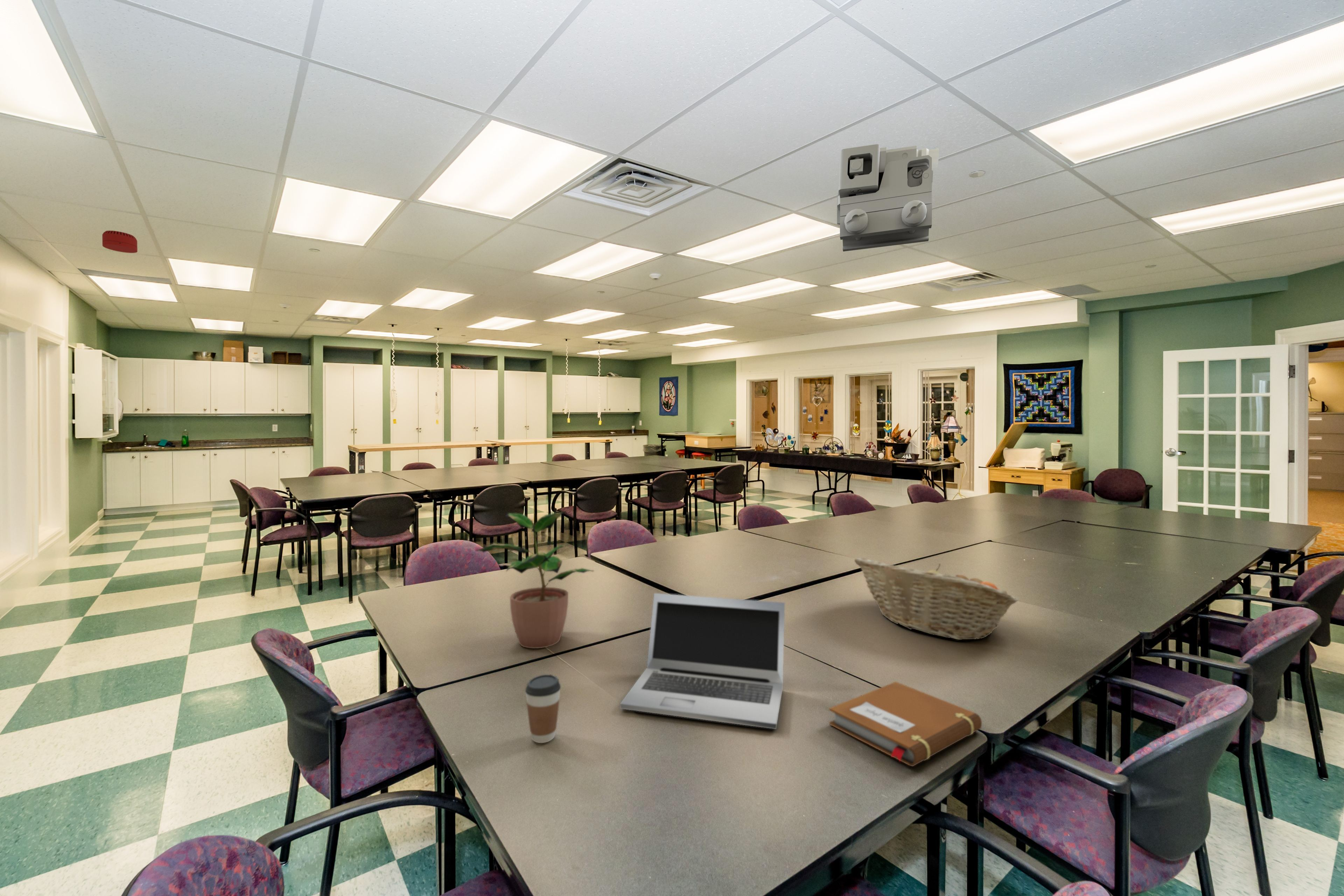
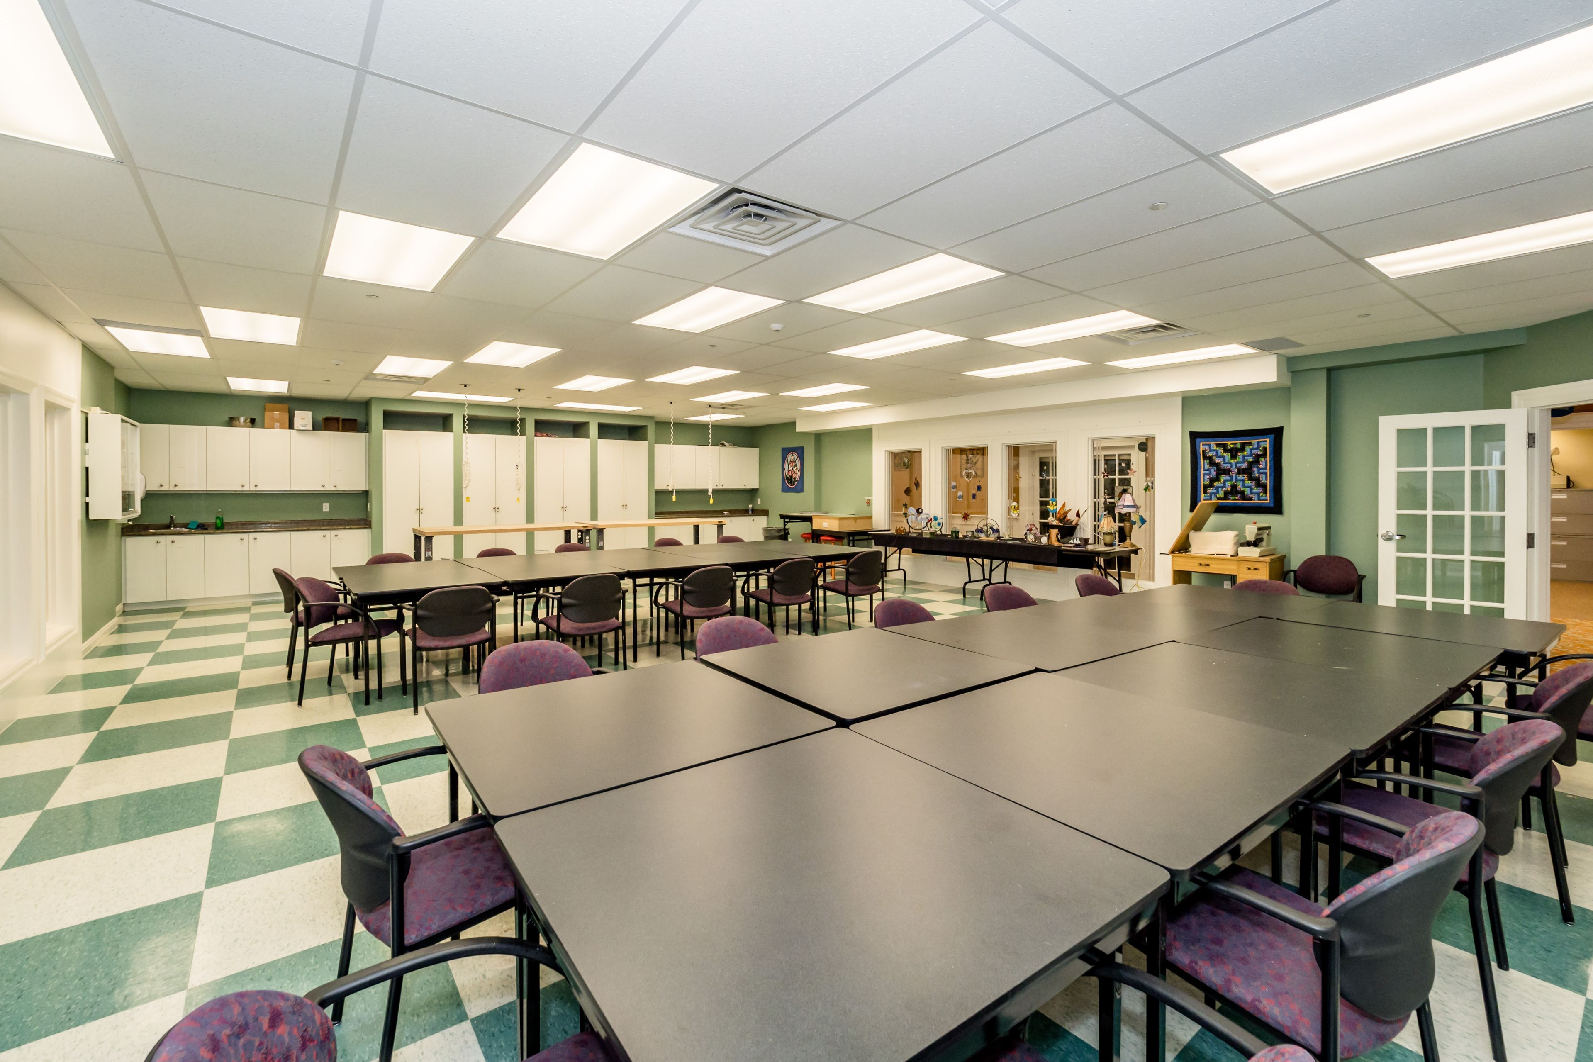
- total station [837,144,939,252]
- coffee cup [525,674,561,743]
- laptop [619,593,785,730]
- notebook [829,681,982,767]
- potted plant [475,511,595,649]
- fruit basket [854,557,1019,640]
- smoke detector [102,230,138,253]
